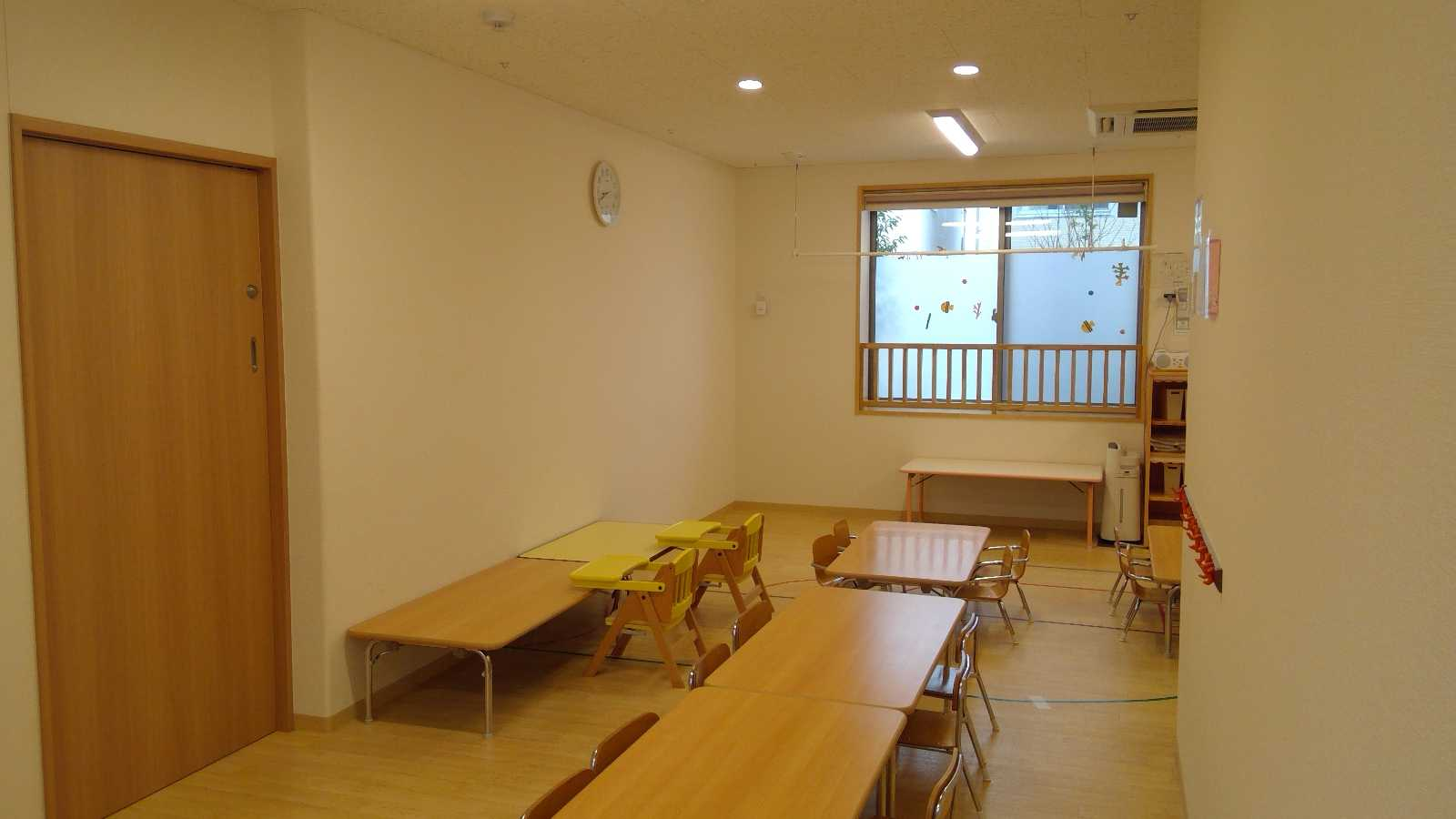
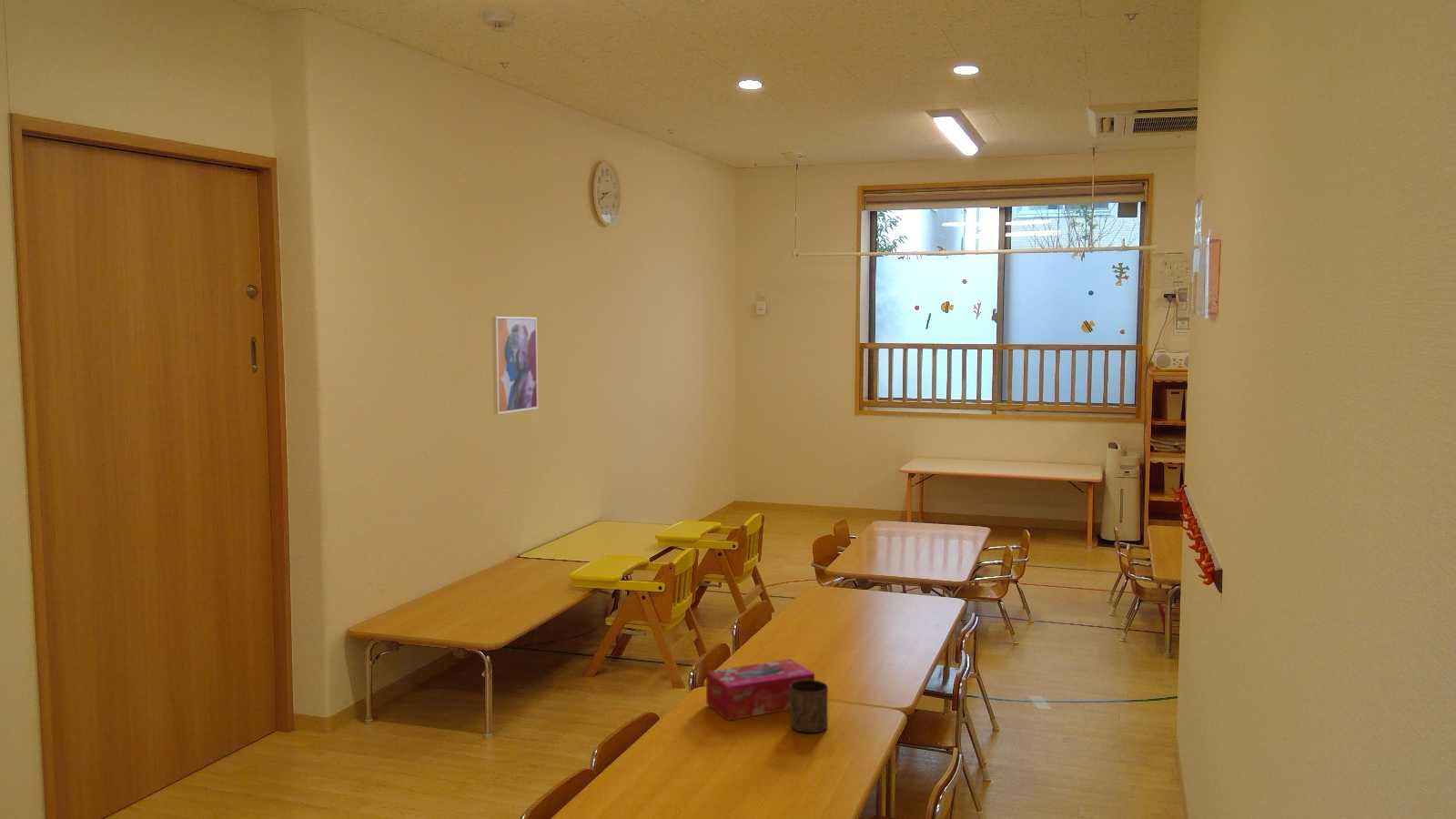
+ cup [790,680,829,733]
+ tissue box [705,658,815,722]
+ wall art [491,316,539,415]
